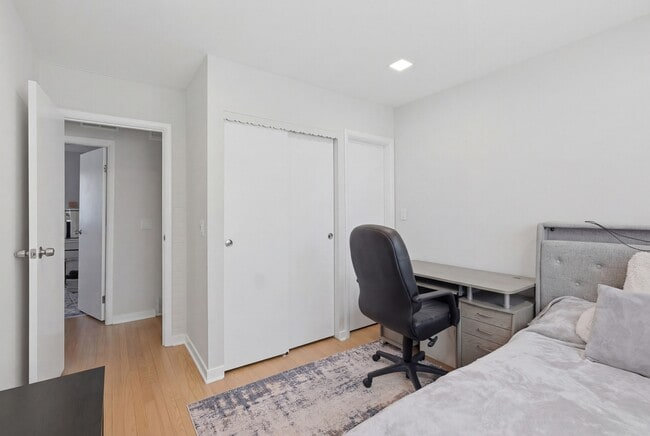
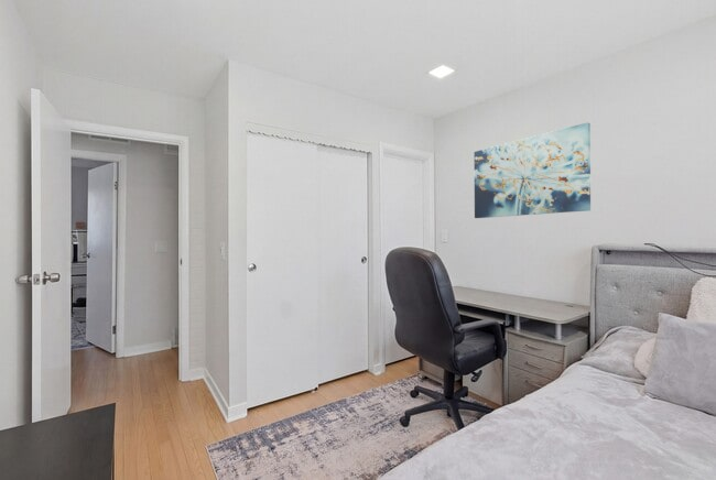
+ wall art [474,121,592,219]
